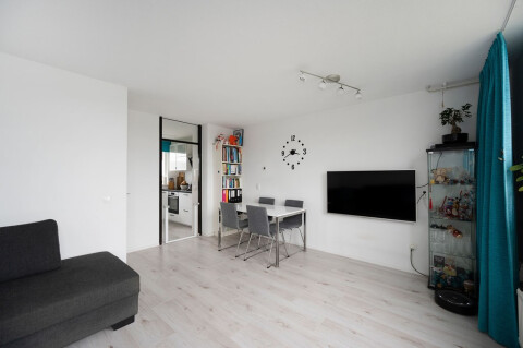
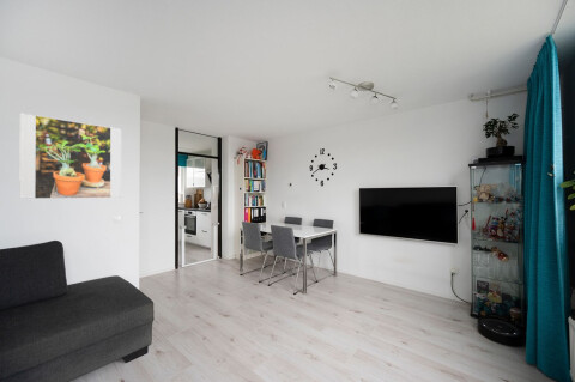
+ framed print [18,111,122,200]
